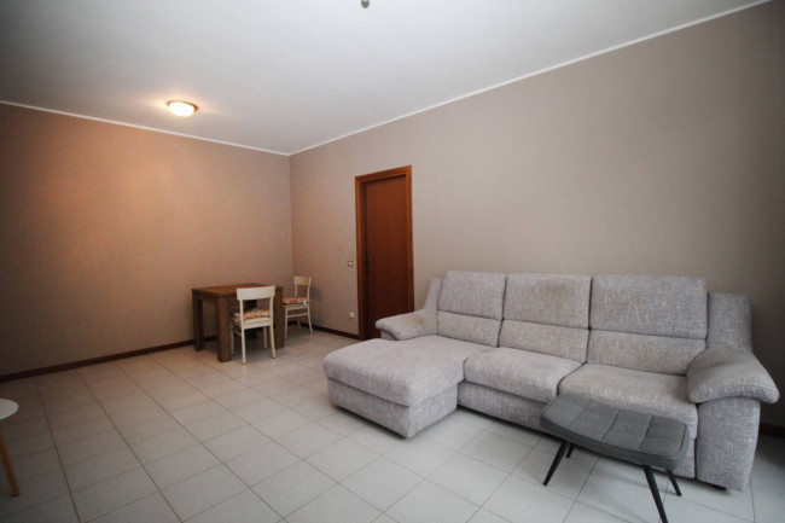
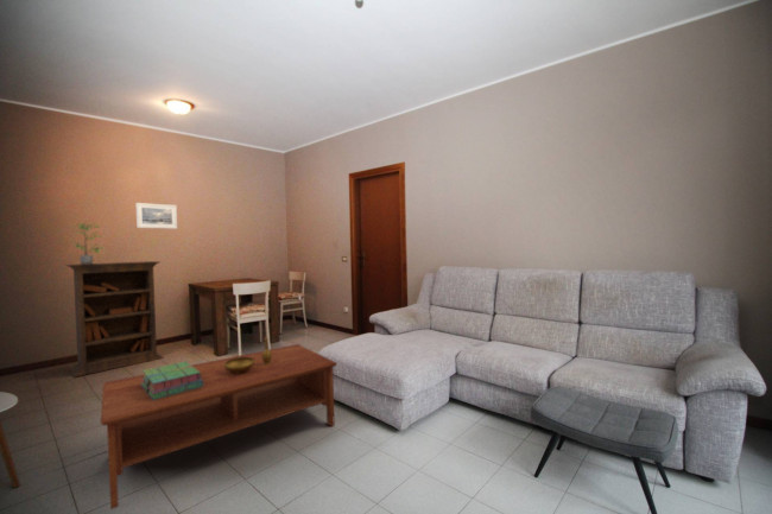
+ coffee table [100,343,338,510]
+ stack of books [140,361,203,400]
+ bookcase [64,260,165,379]
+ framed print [134,202,178,230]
+ potted plant [74,222,103,265]
+ decorative bowl [224,337,272,374]
